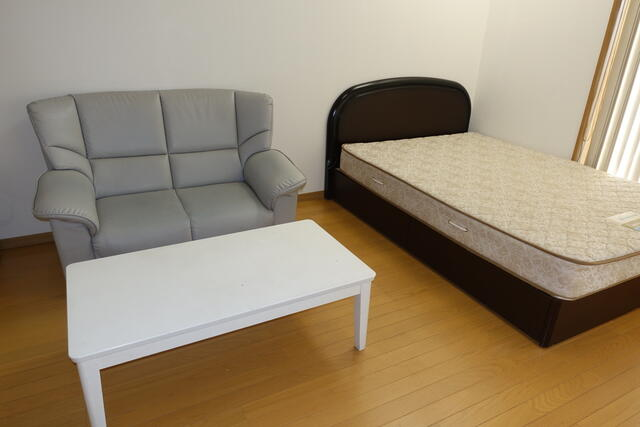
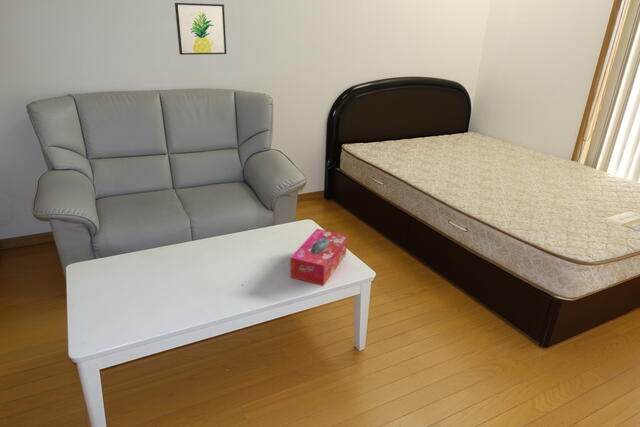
+ wall art [174,2,227,56]
+ tissue box [289,228,348,287]
